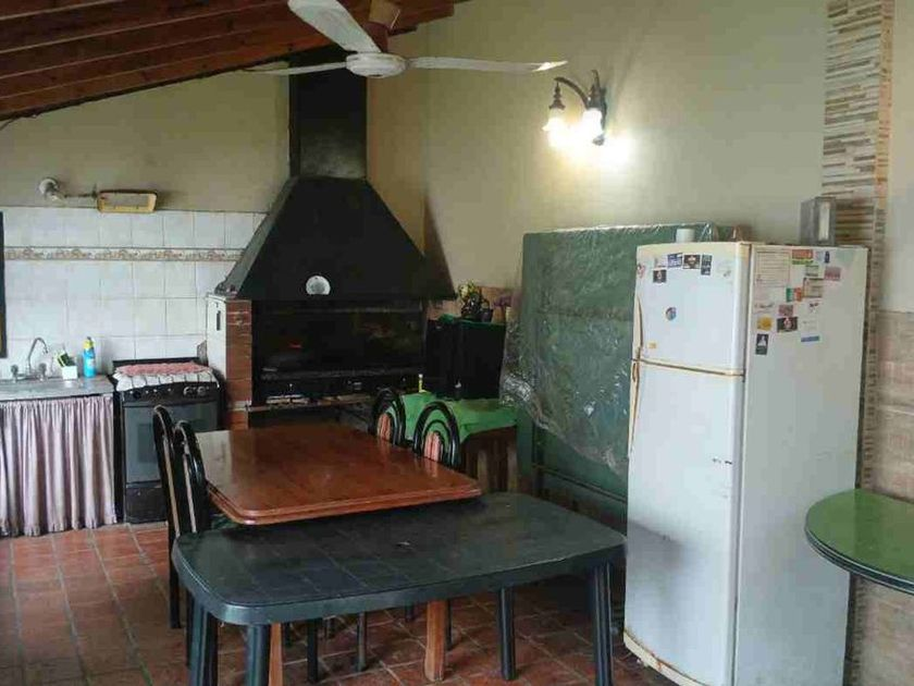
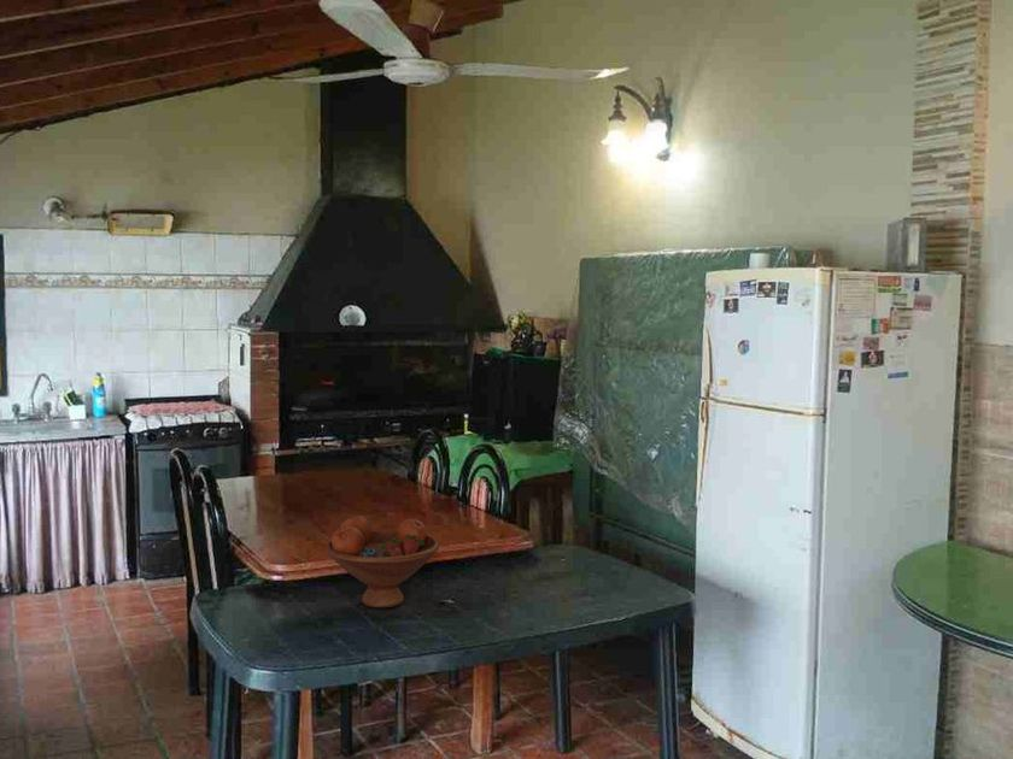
+ fruit bowl [324,514,440,610]
